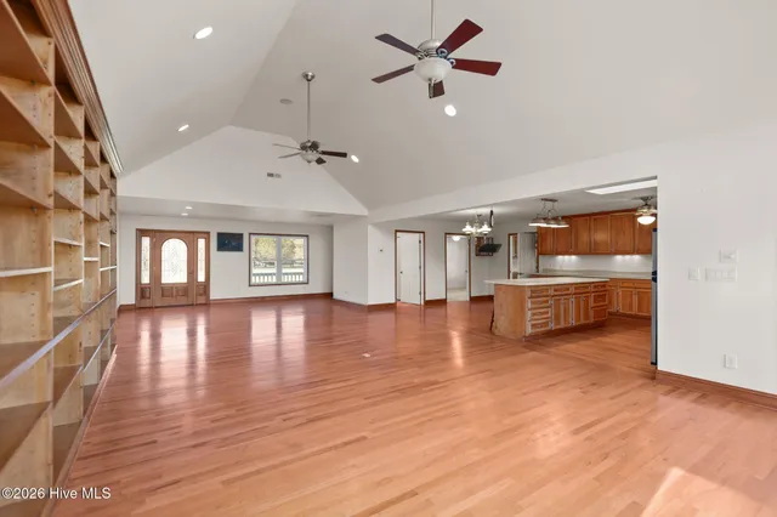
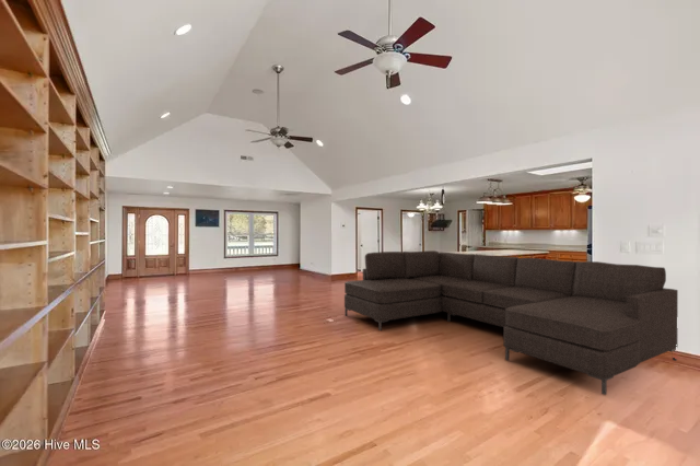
+ sofa [343,249,679,396]
